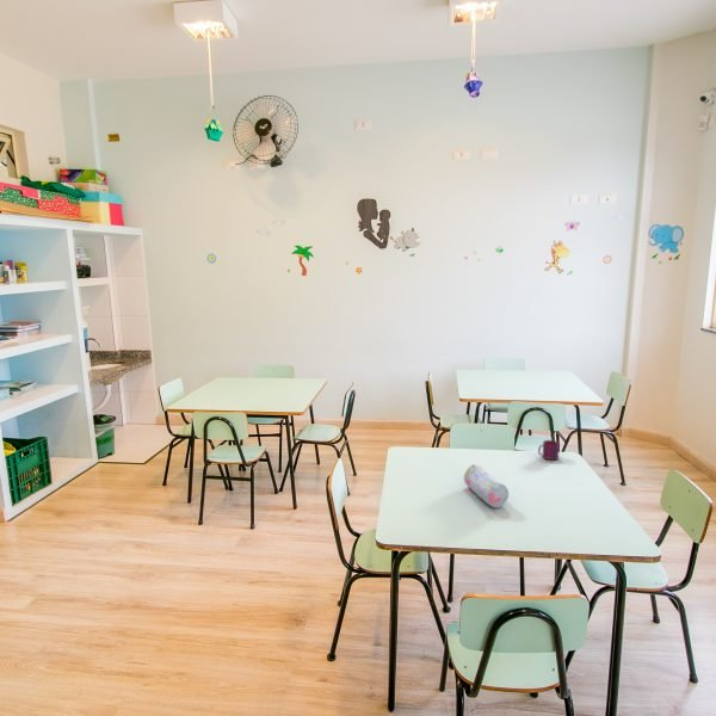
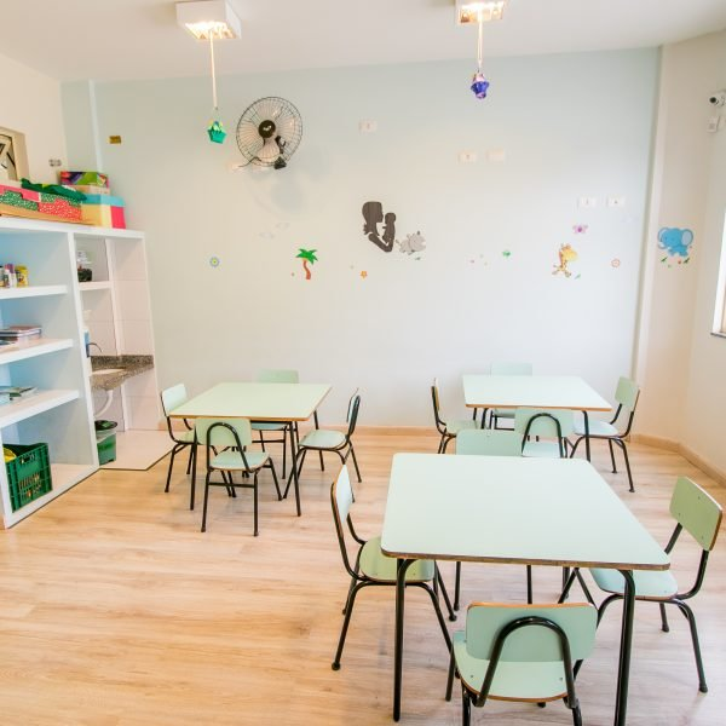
- pencil case [463,463,510,508]
- mug [537,439,561,461]
